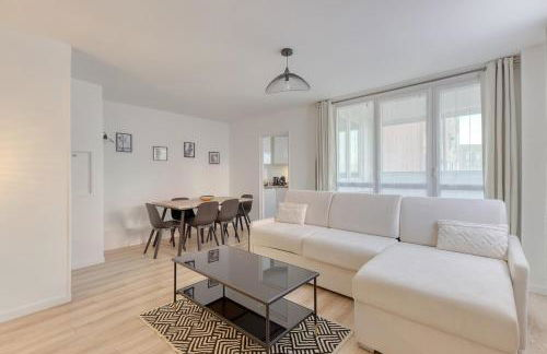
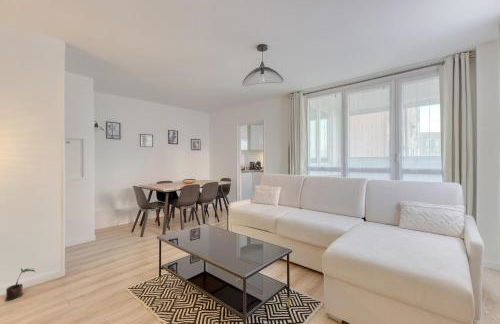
+ potted plant [4,267,37,302]
